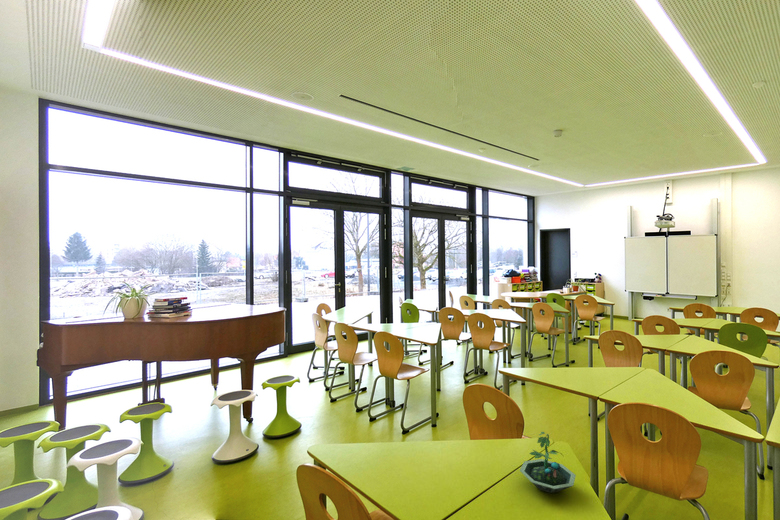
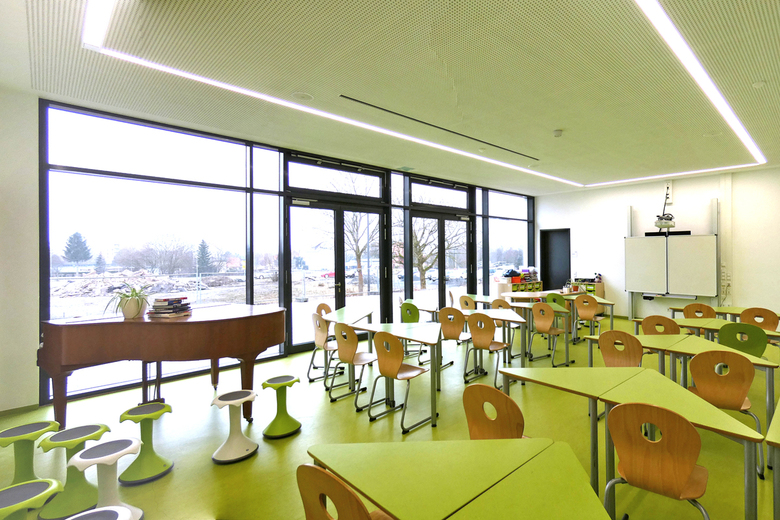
- terrarium [519,431,577,494]
